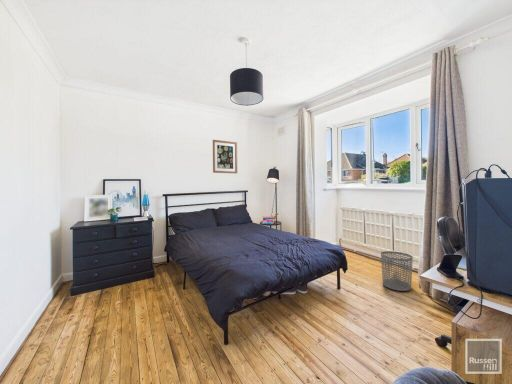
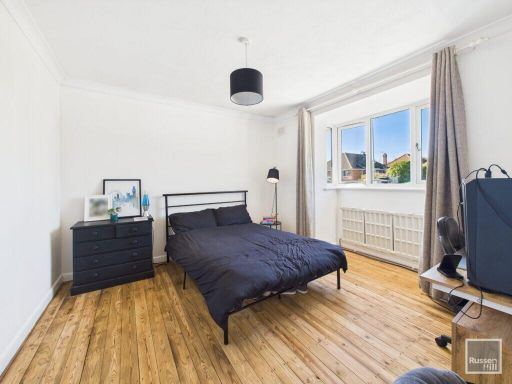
- waste bin [380,250,414,292]
- wall art [212,139,238,174]
